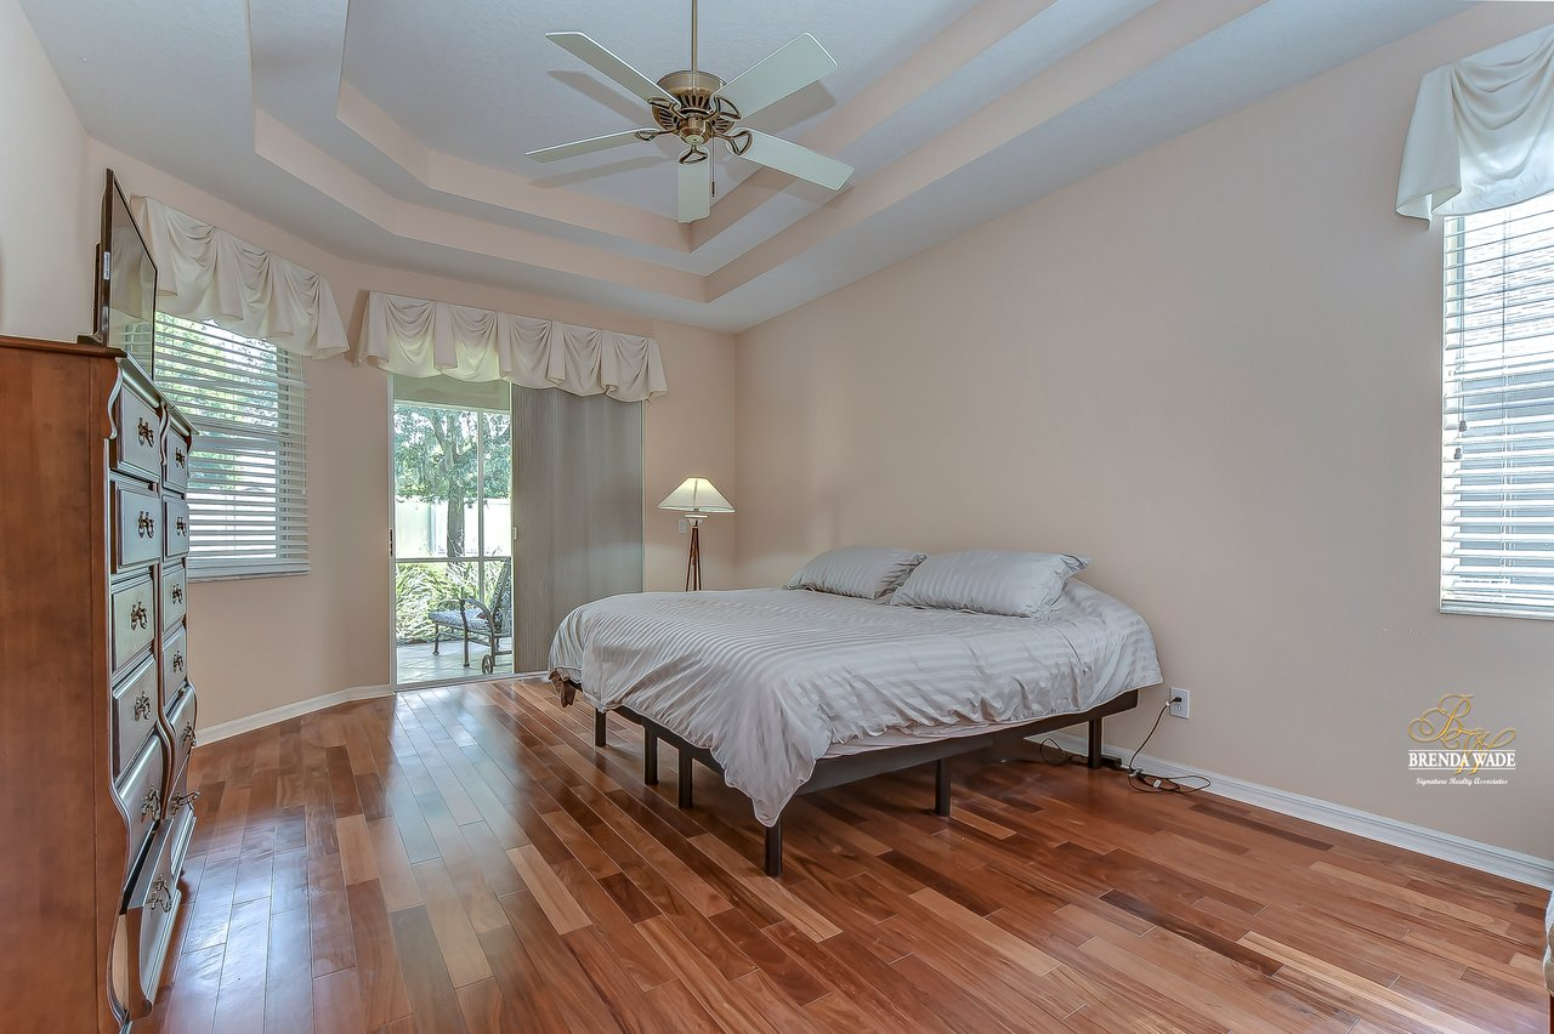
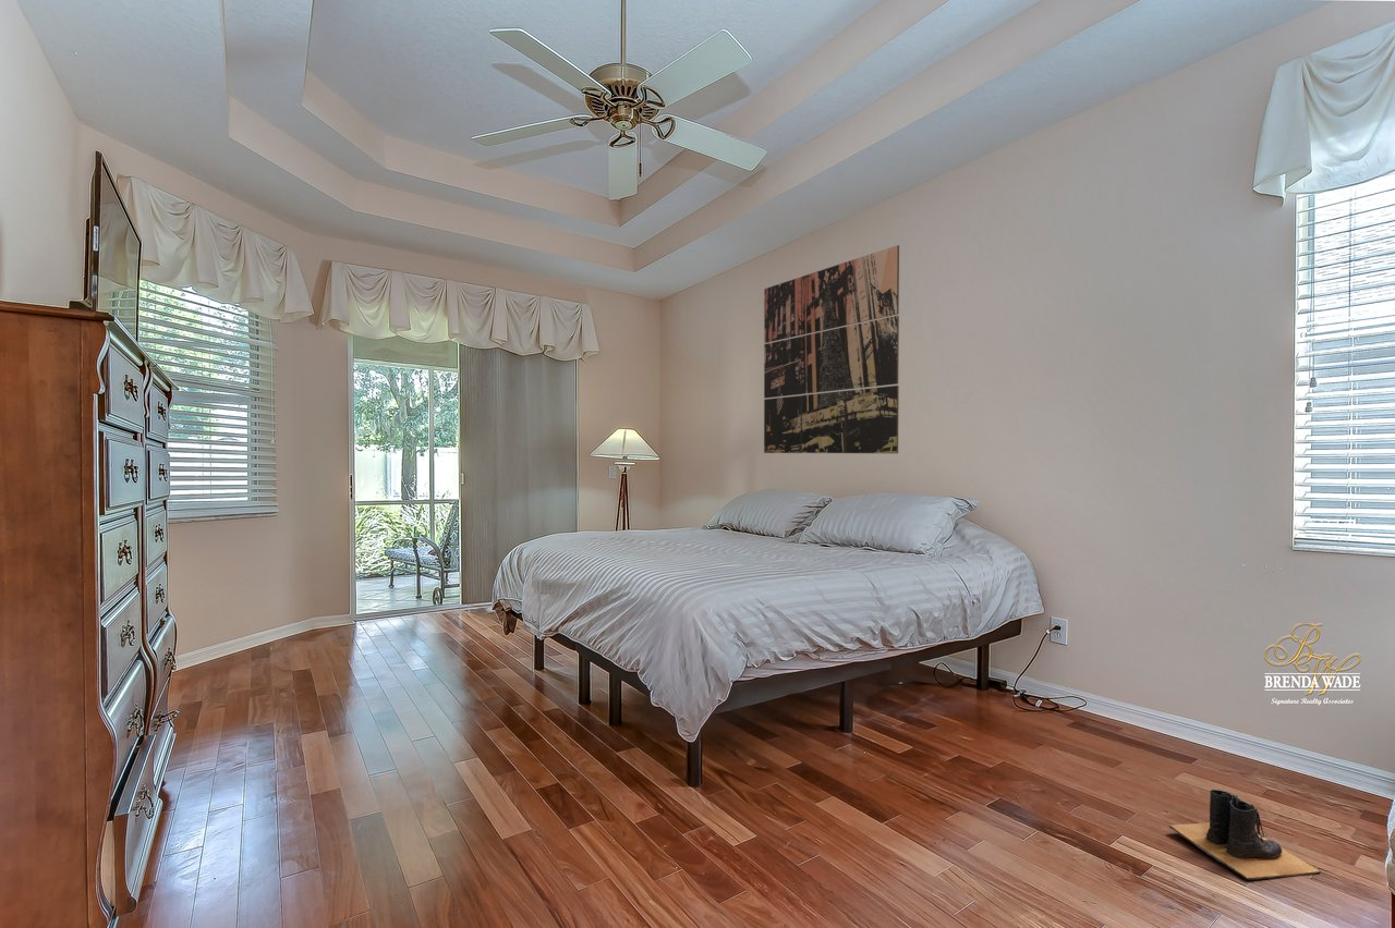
+ boots [1168,789,1322,881]
+ wall art [763,244,900,454]
